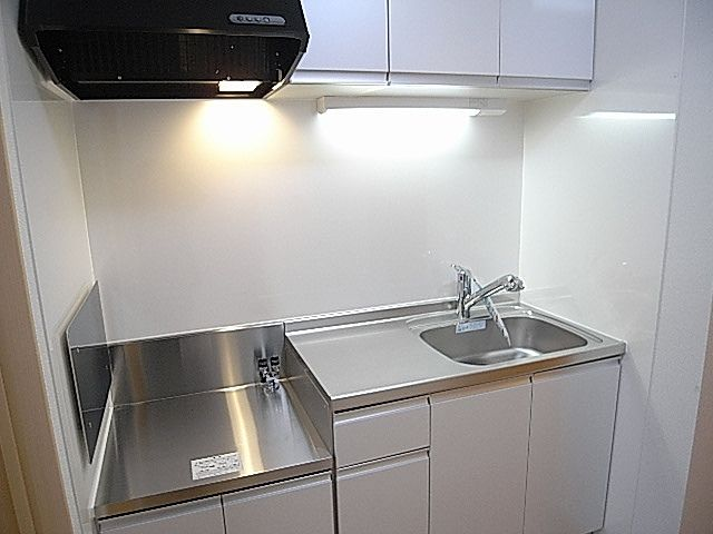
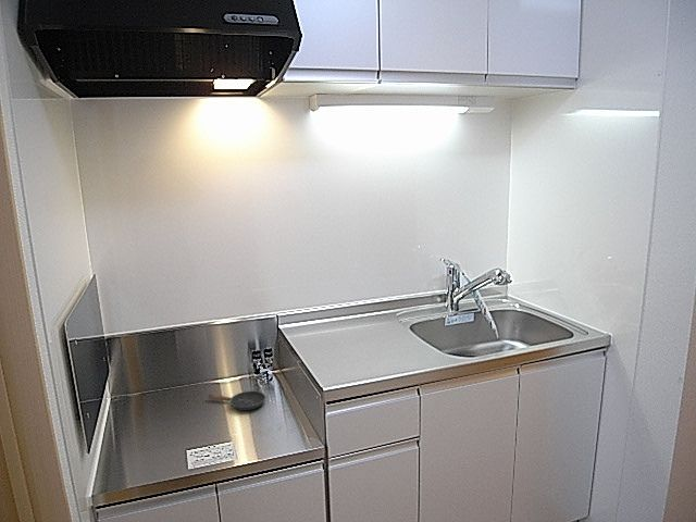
+ frying pan [207,390,266,411]
